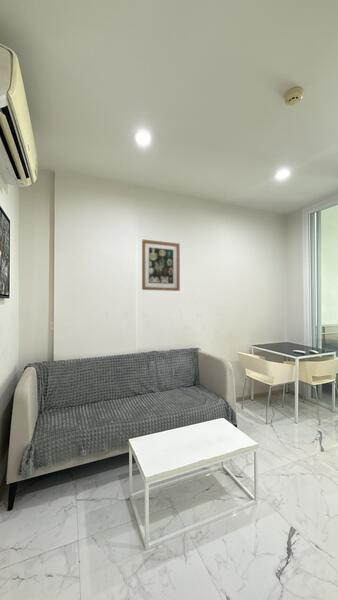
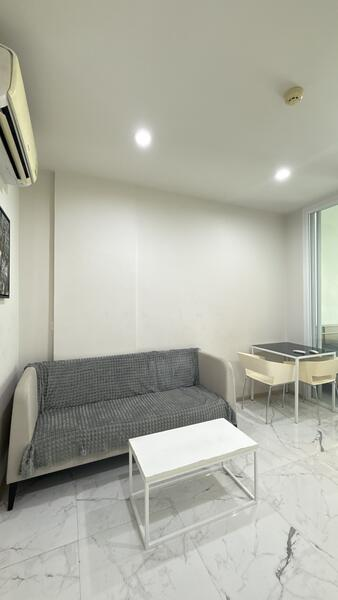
- wall art [141,239,181,292]
